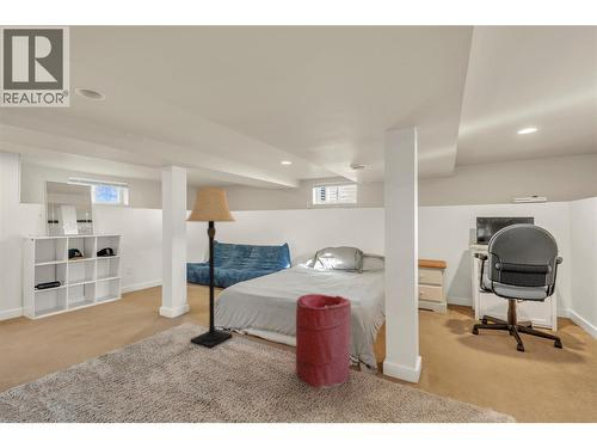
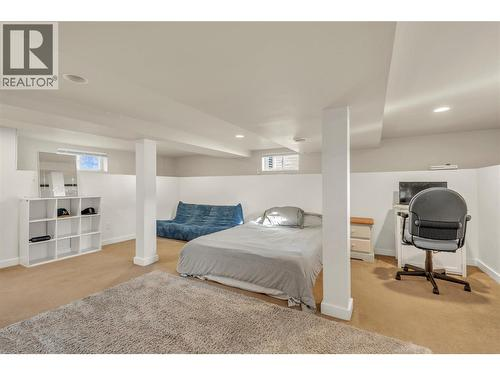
- laundry hamper [295,293,352,389]
- lamp [185,186,236,349]
